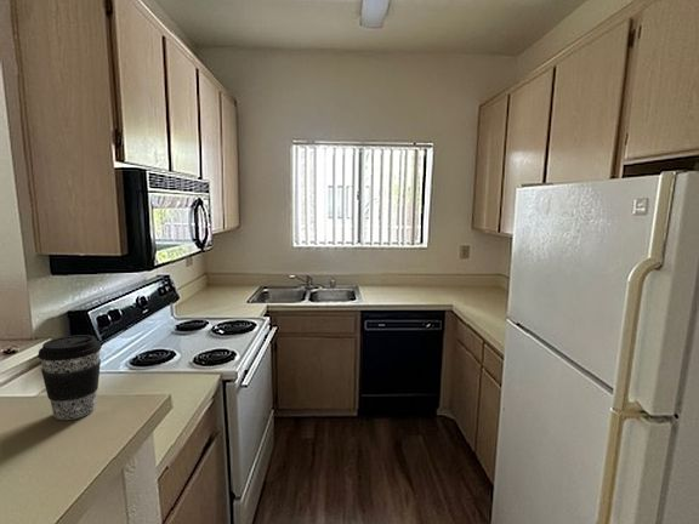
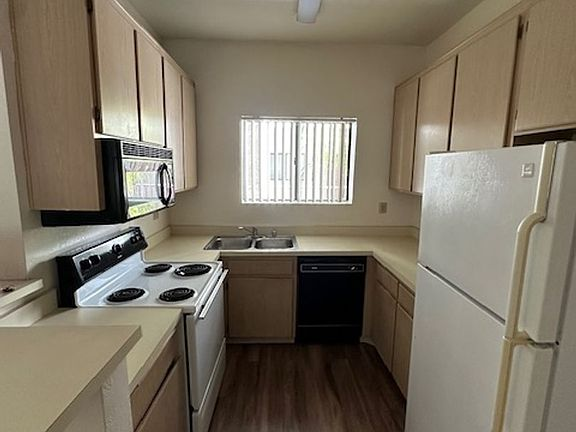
- coffee cup [36,334,103,421]
